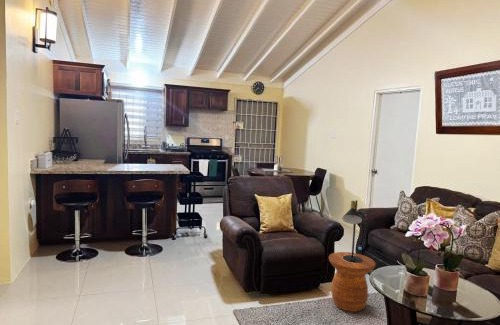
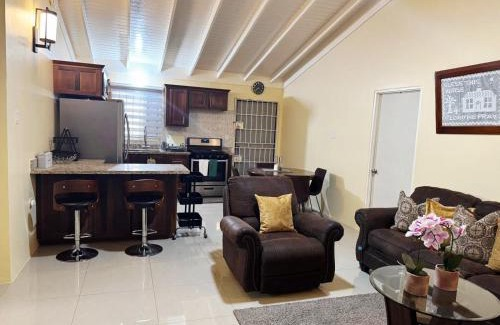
- table lamp [341,199,363,263]
- side table [328,251,377,313]
